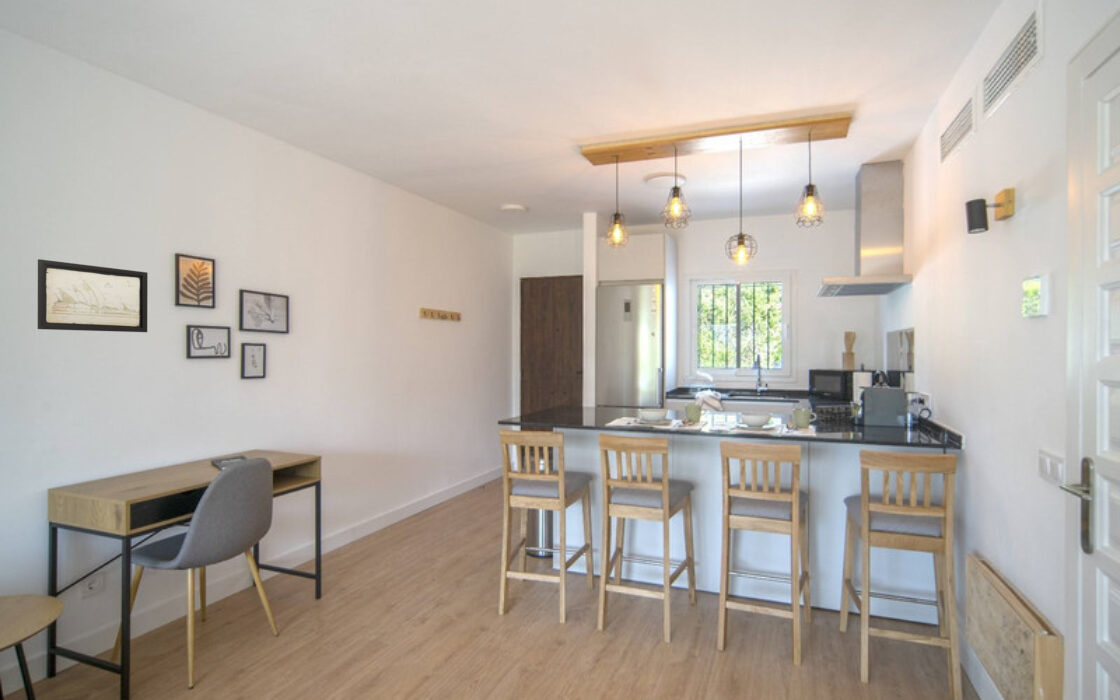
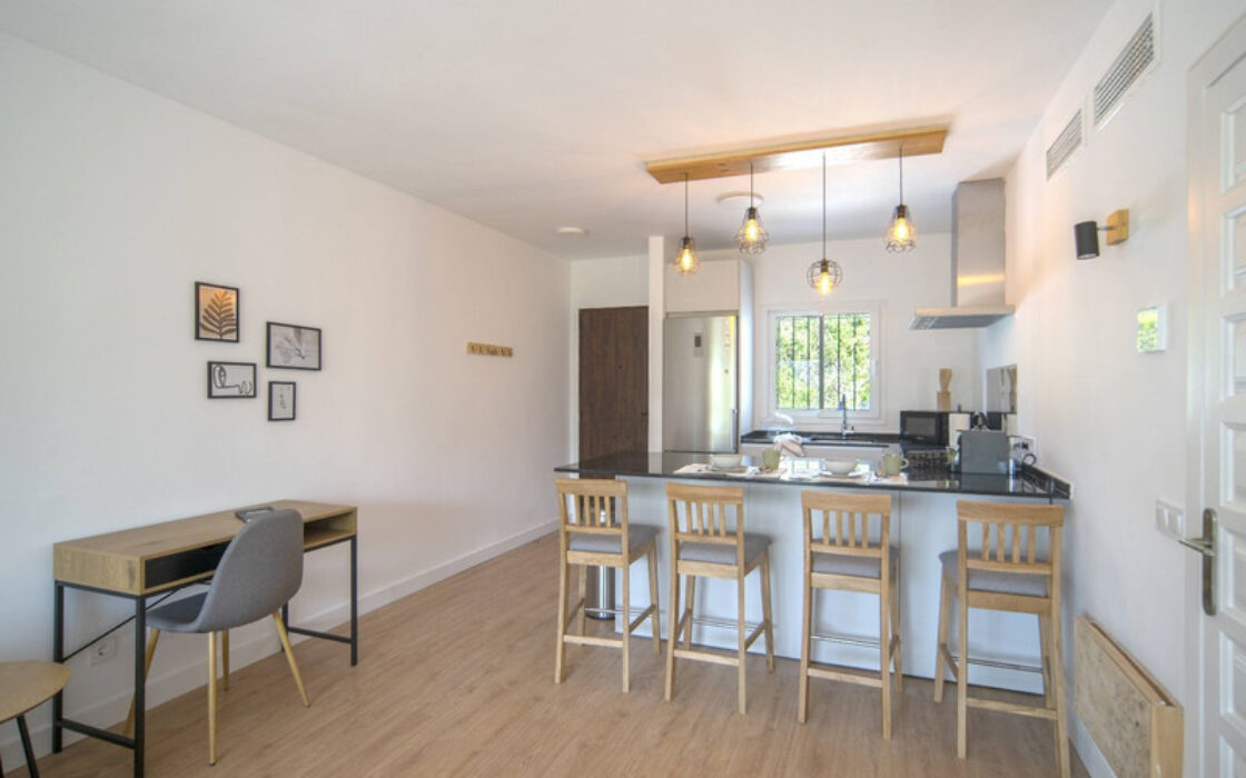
- wall art [37,258,149,333]
